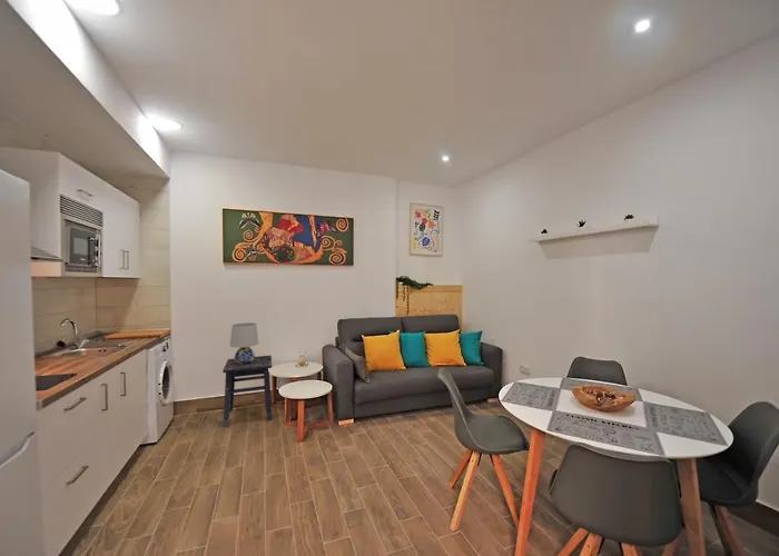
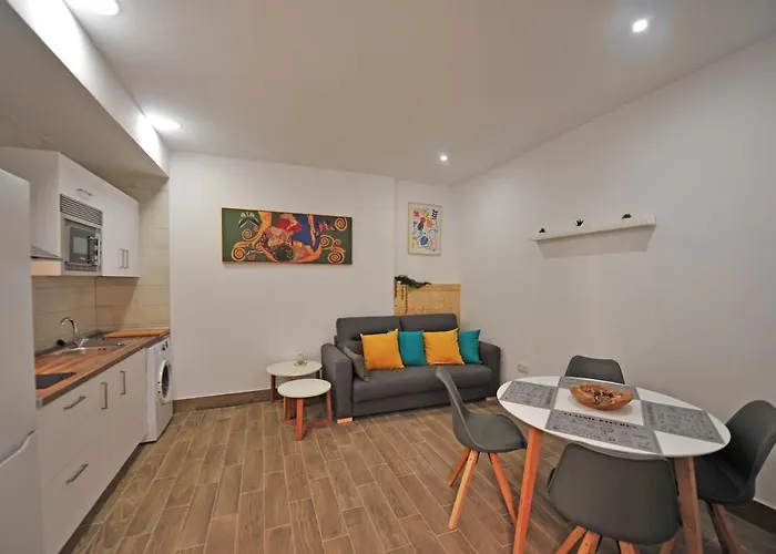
- table lamp [229,321,259,365]
- side table [221,355,273,428]
